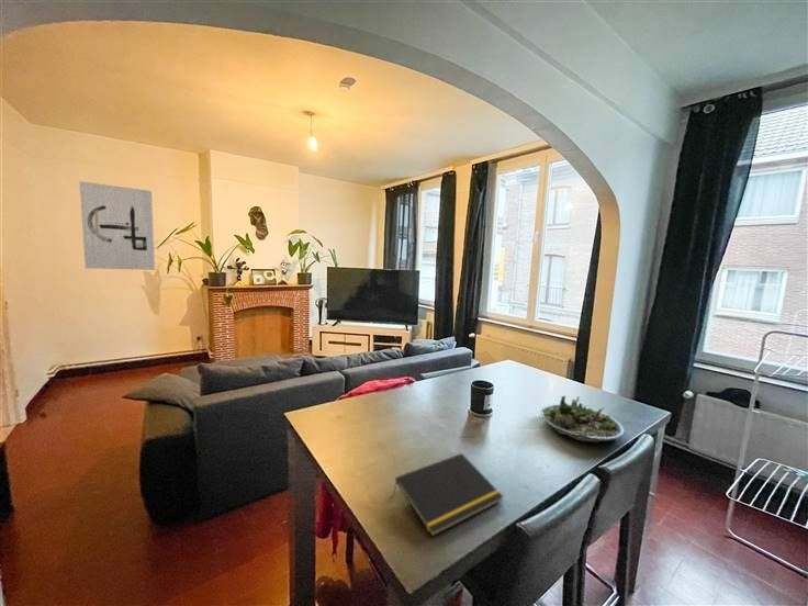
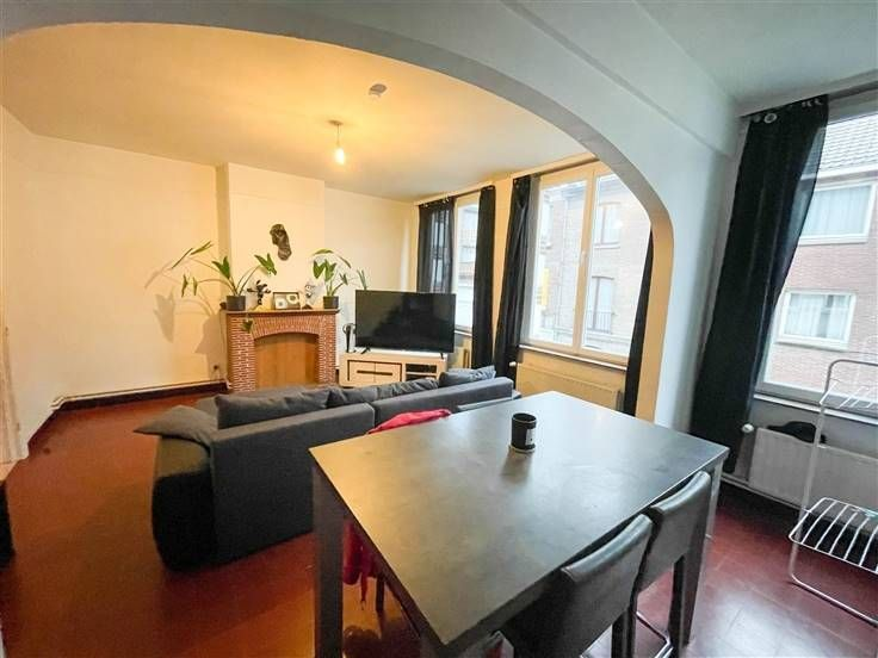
- wall art [79,180,156,271]
- succulent planter [540,395,626,444]
- notepad [392,452,504,538]
